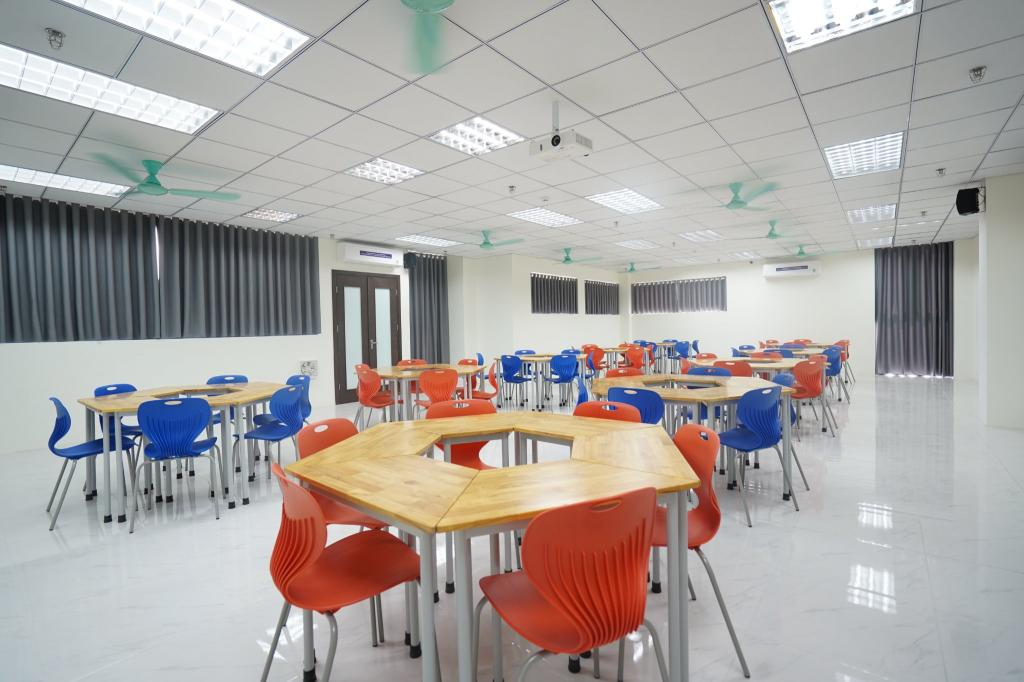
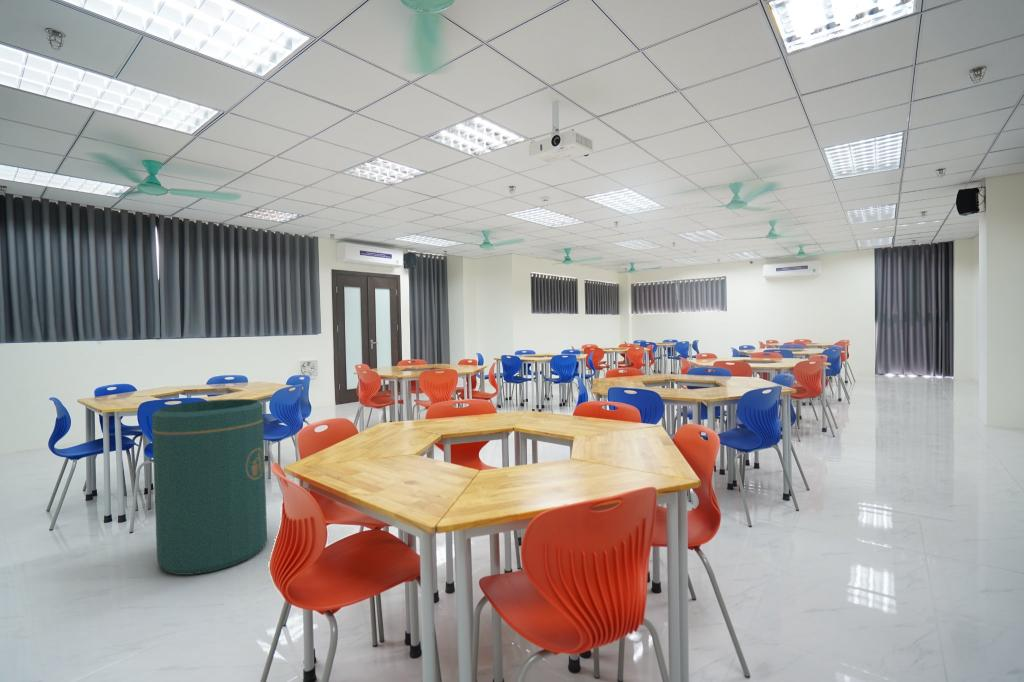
+ trash can [151,398,268,576]
